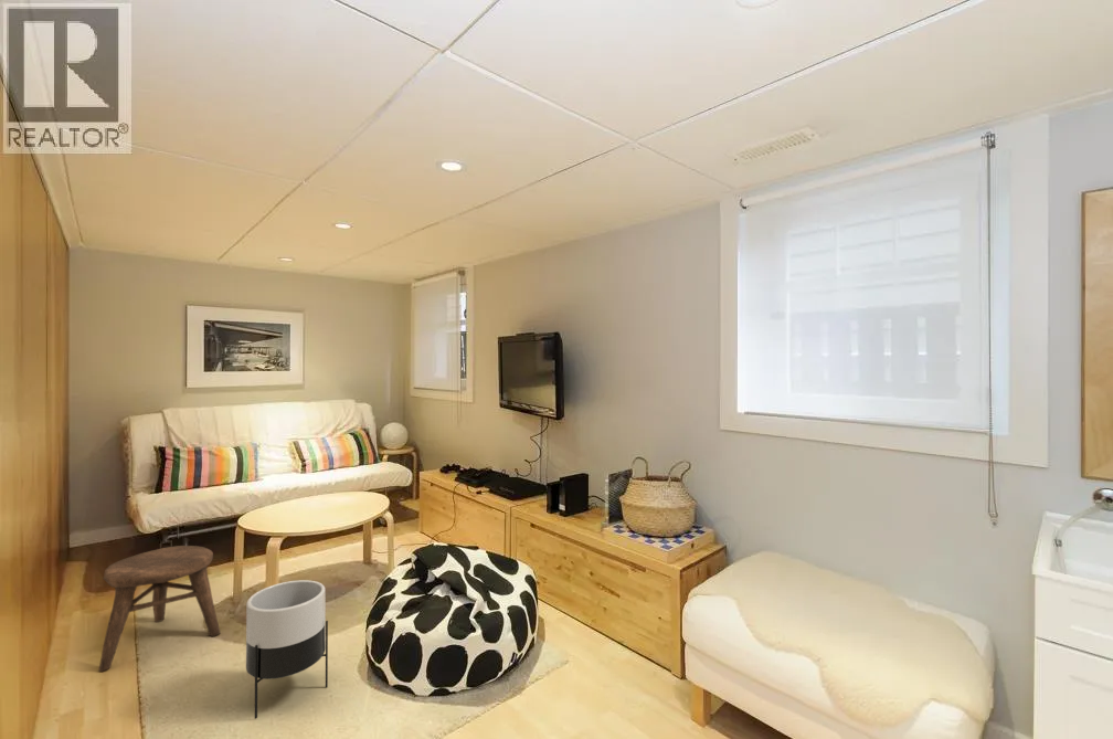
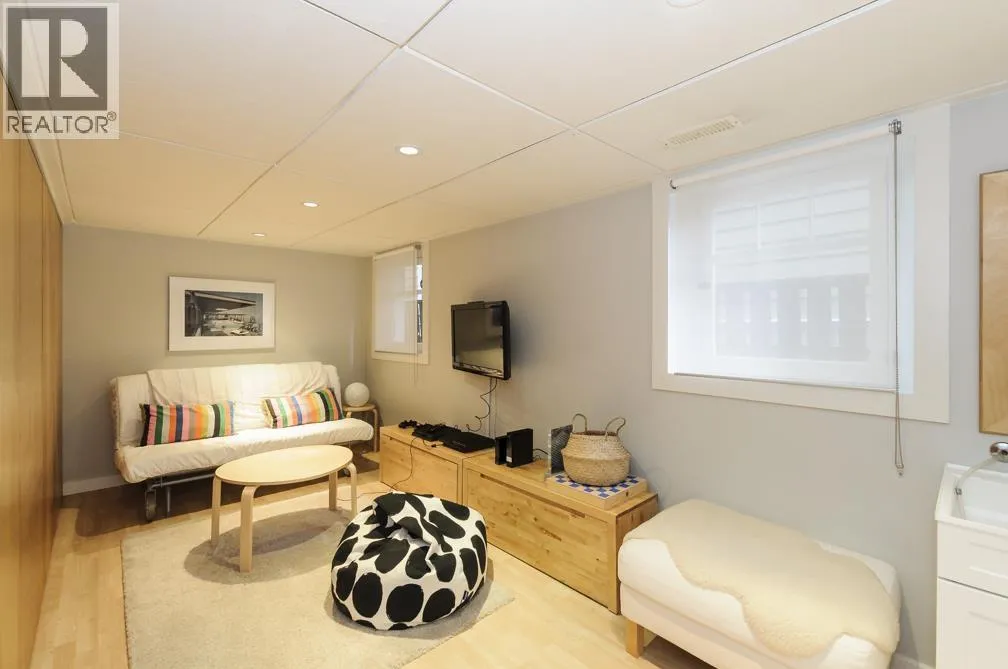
- stool [97,545,221,673]
- planter [245,579,329,720]
